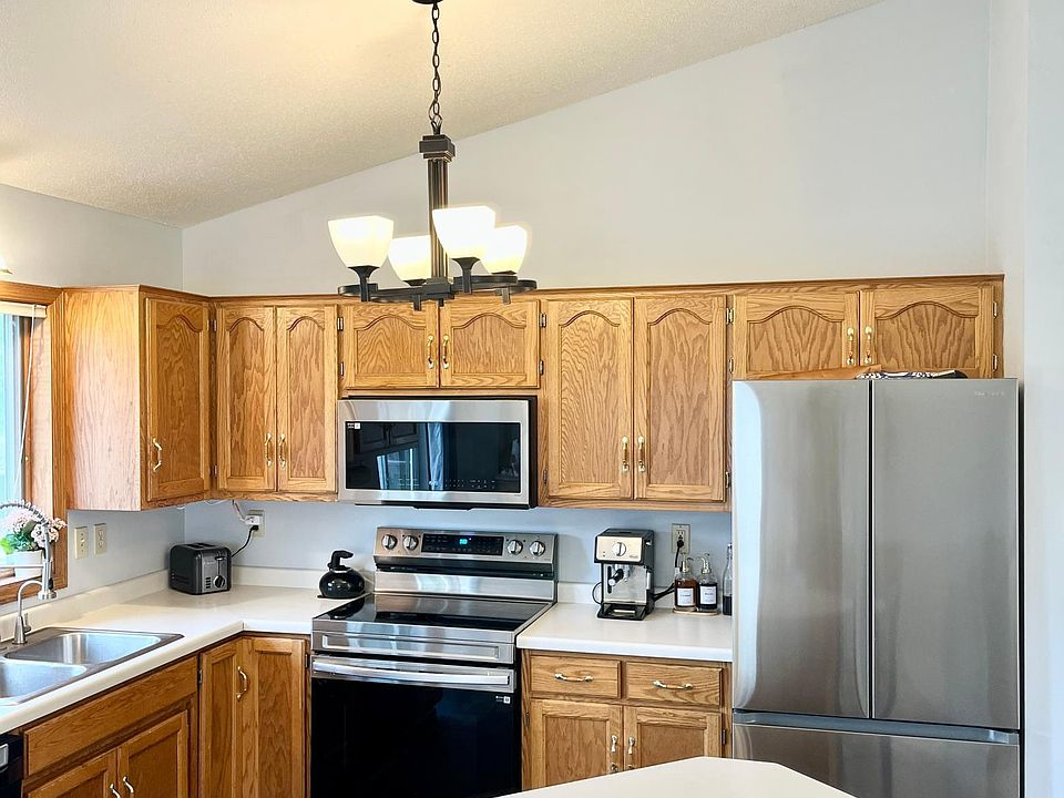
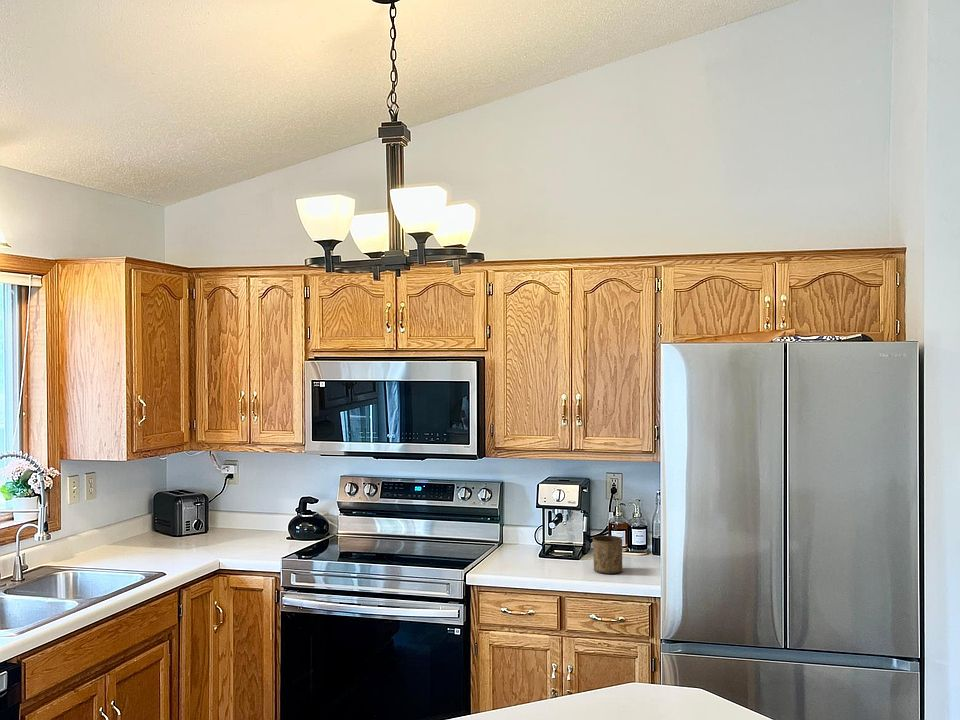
+ cup [592,534,623,575]
